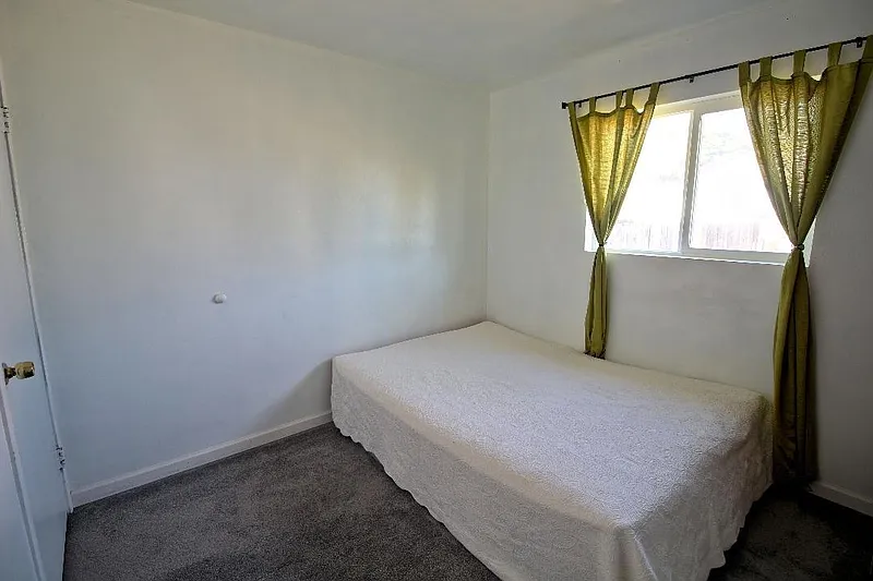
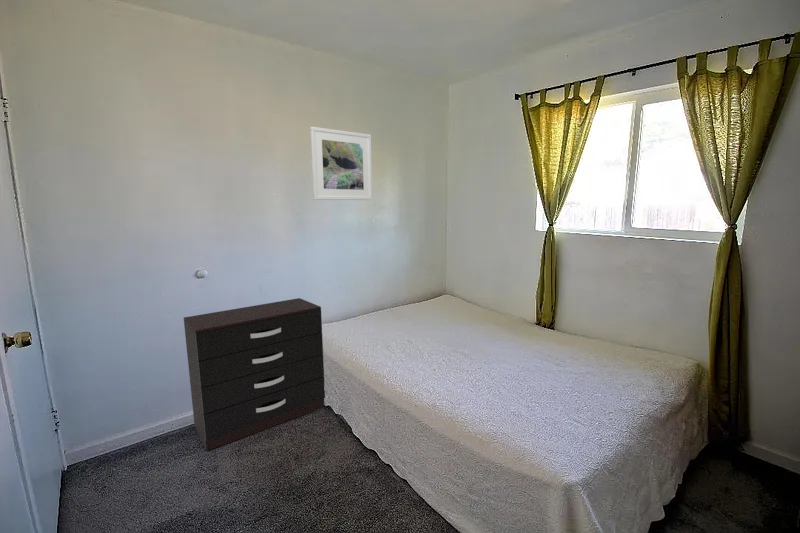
+ dresser [183,297,326,452]
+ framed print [309,126,373,201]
